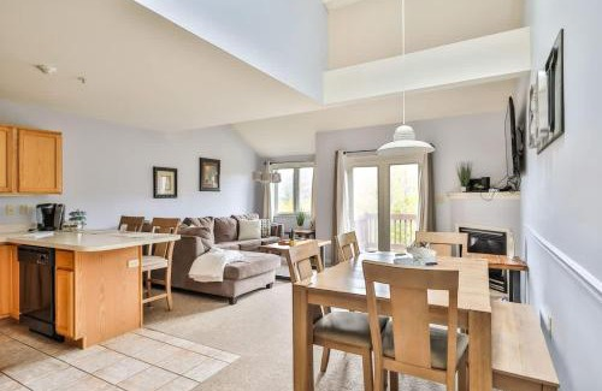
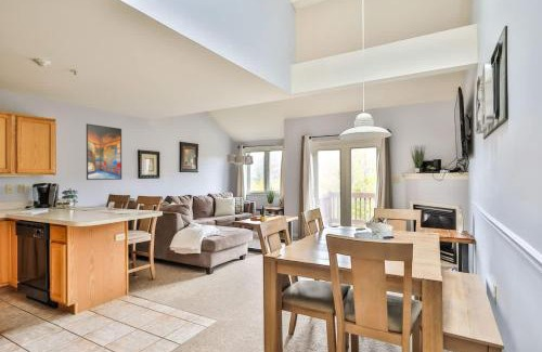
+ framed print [86,122,122,181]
